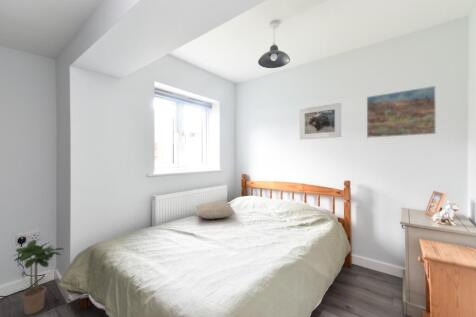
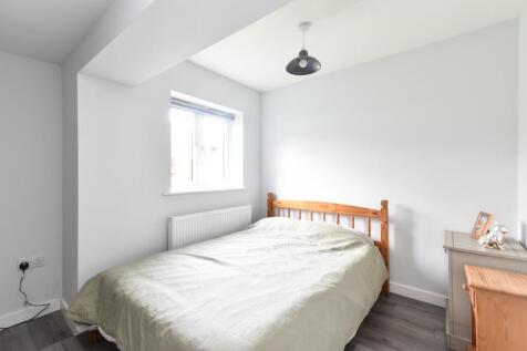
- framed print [366,85,437,139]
- potted plant [11,239,64,316]
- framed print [299,102,342,141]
- pillow [195,200,236,220]
